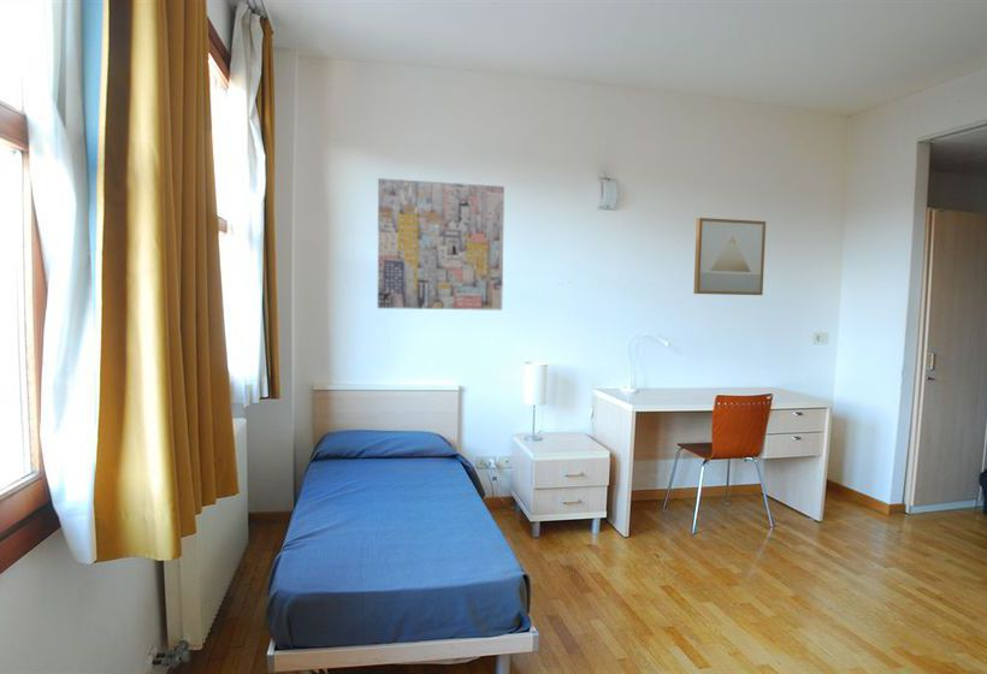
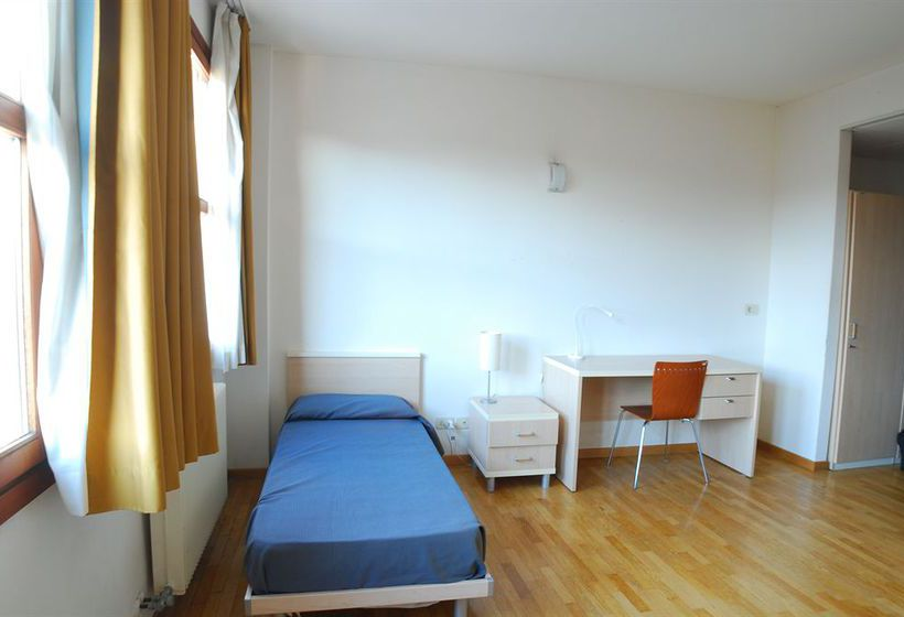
- wall art [377,177,506,312]
- wall art [692,217,767,296]
